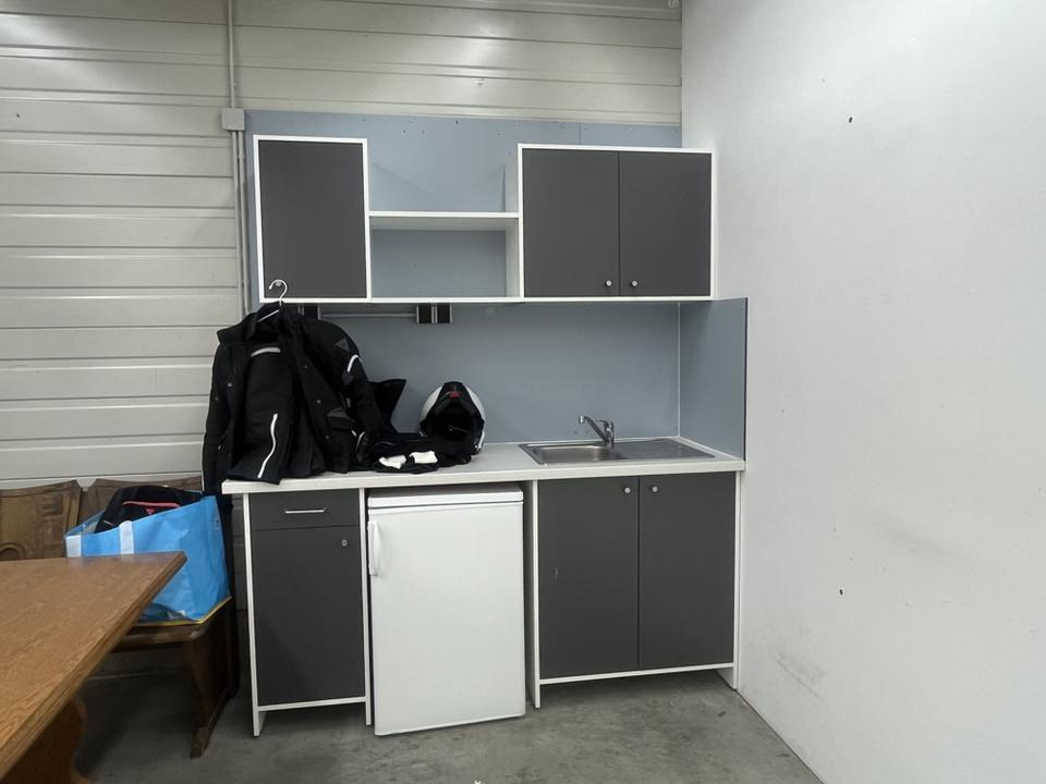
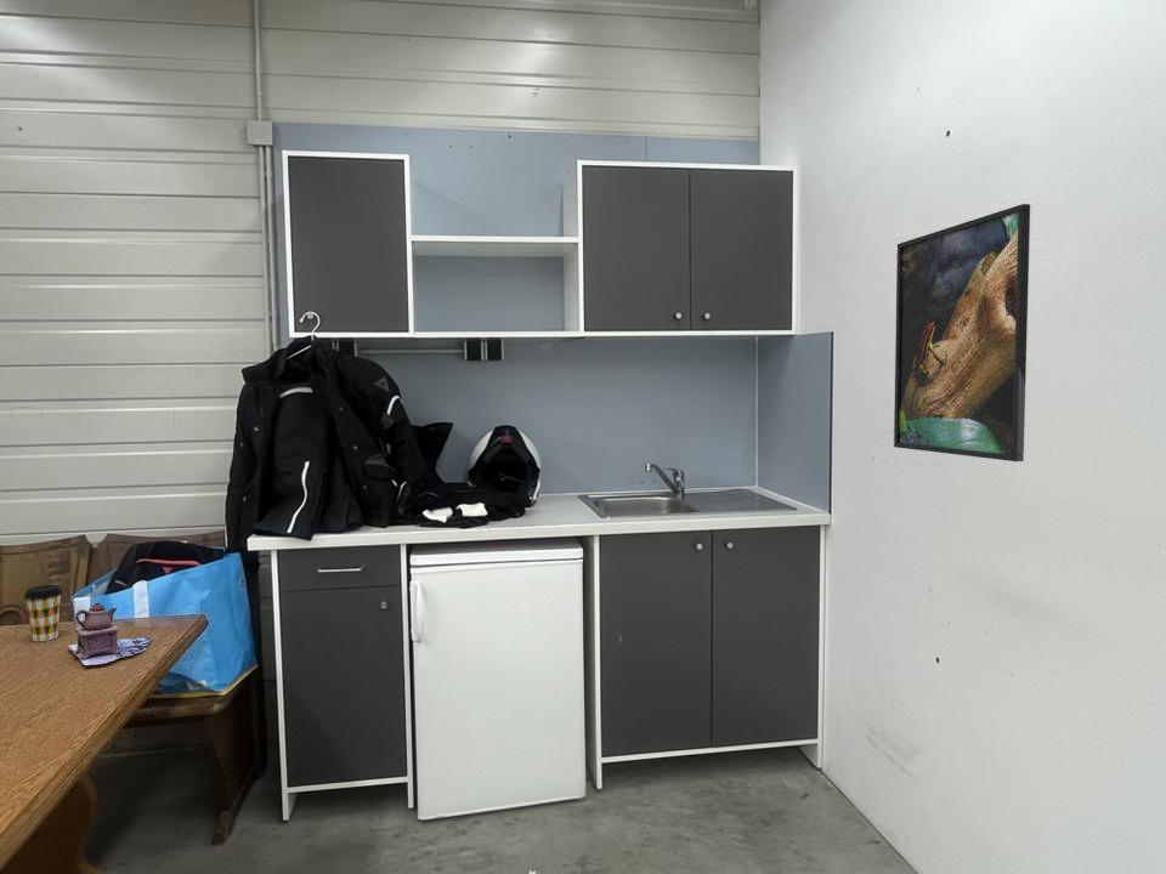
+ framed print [893,203,1031,462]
+ teapot [67,602,153,666]
+ coffee cup [22,584,64,642]
